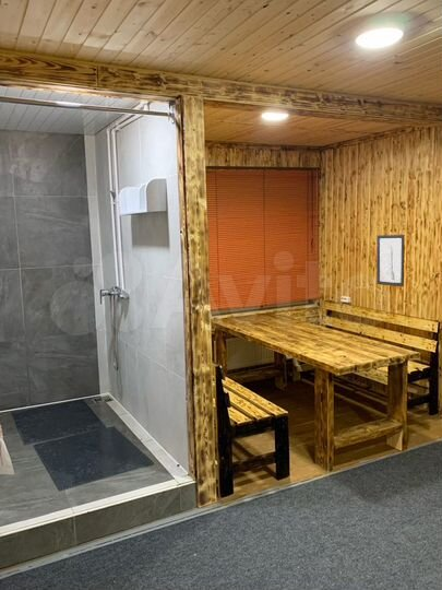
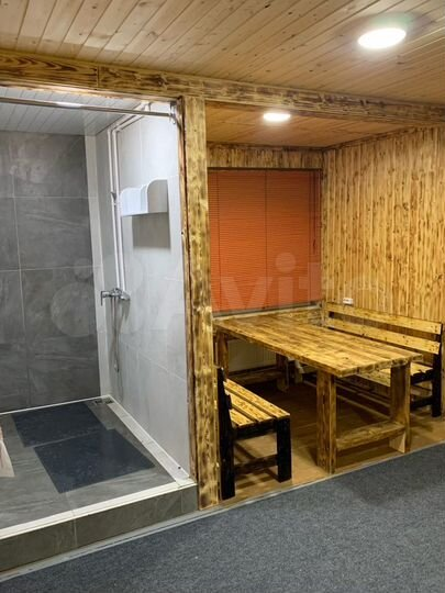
- wall art [375,234,405,287]
